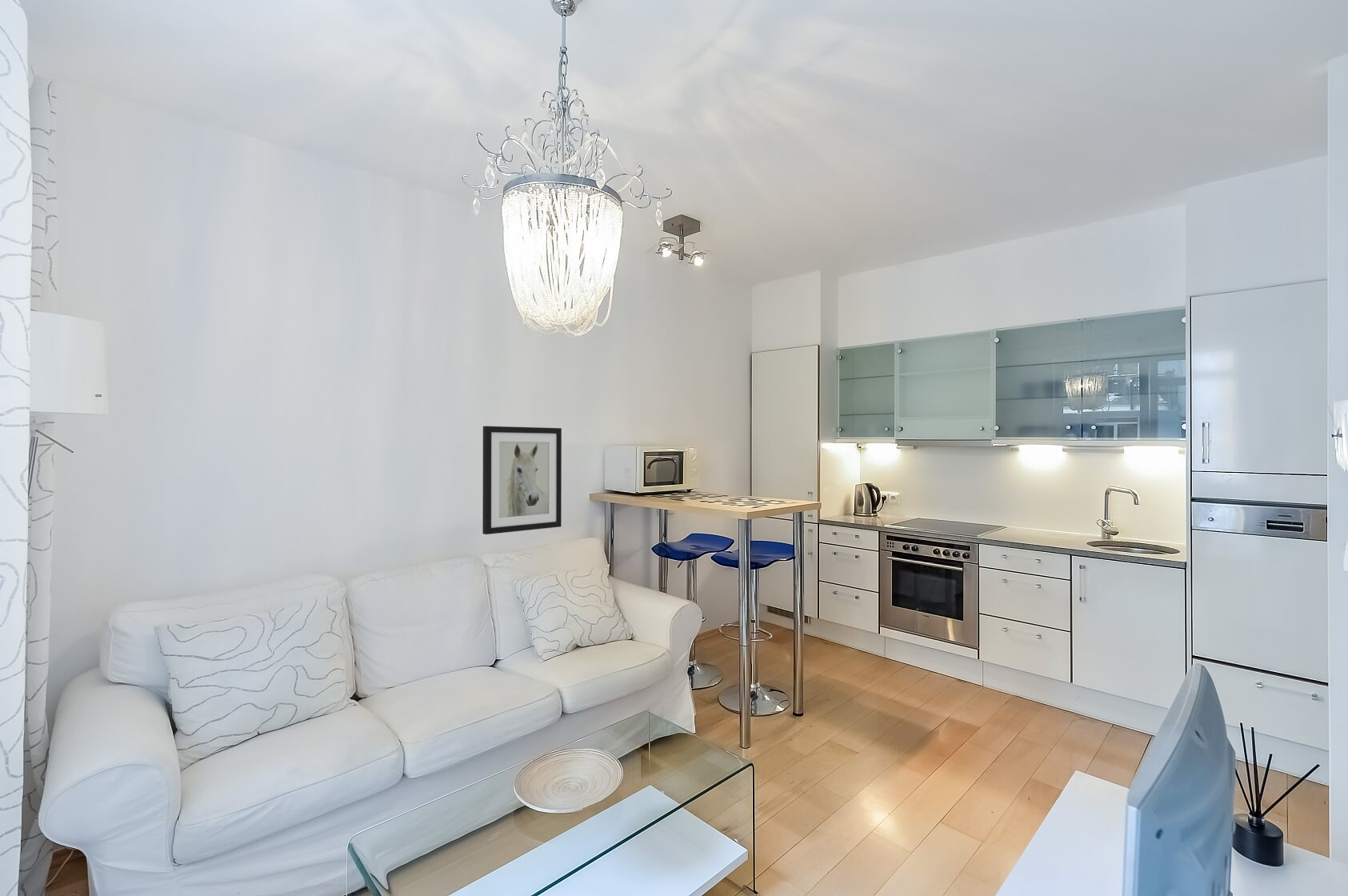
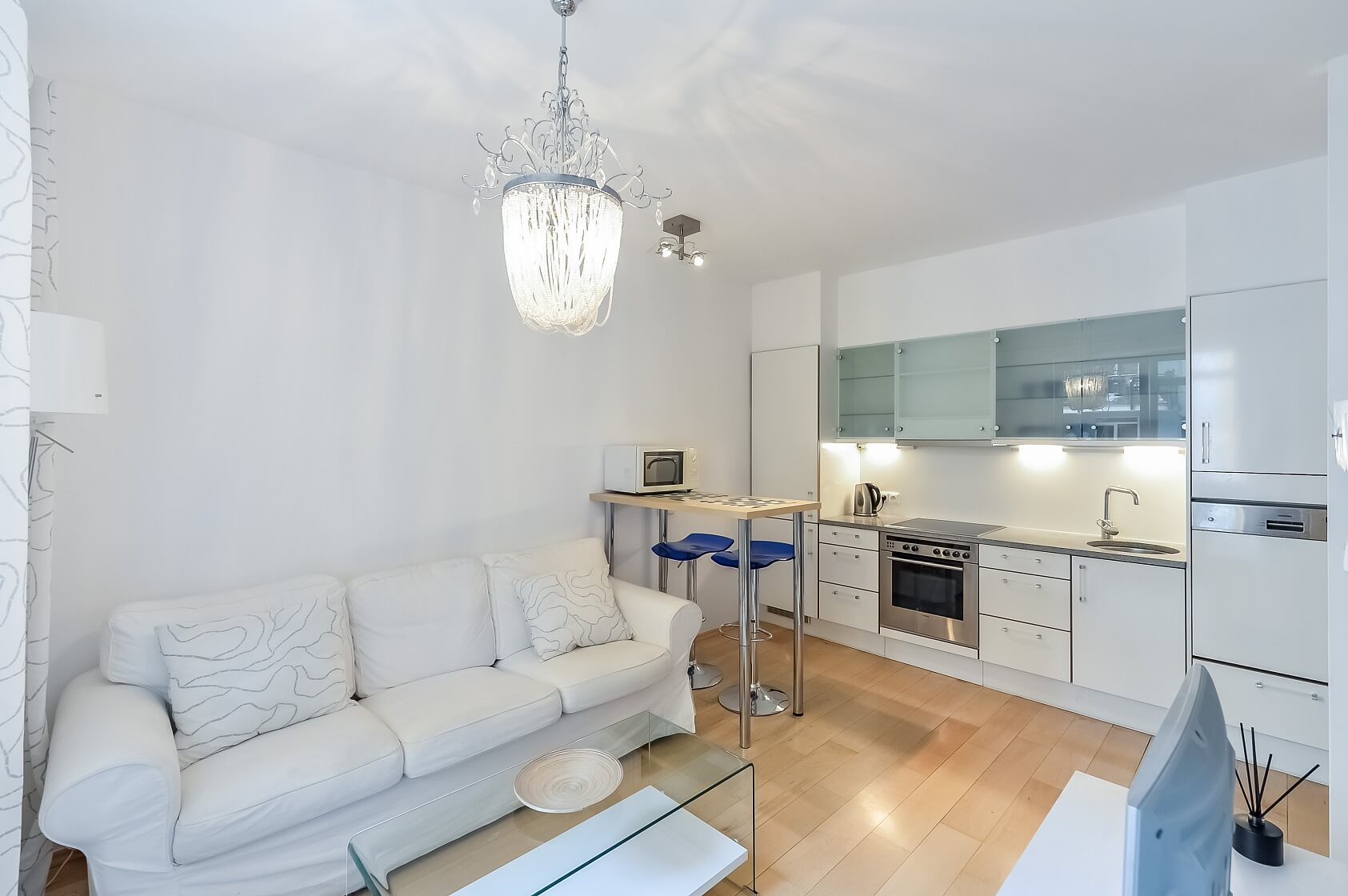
- wall art [482,426,562,535]
